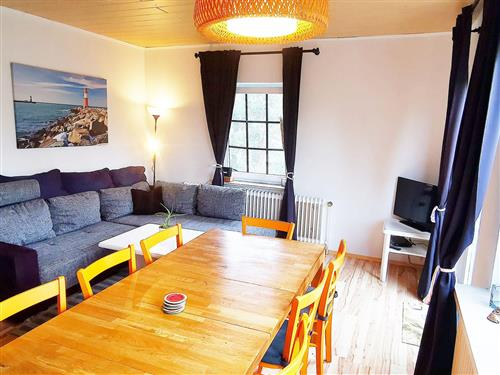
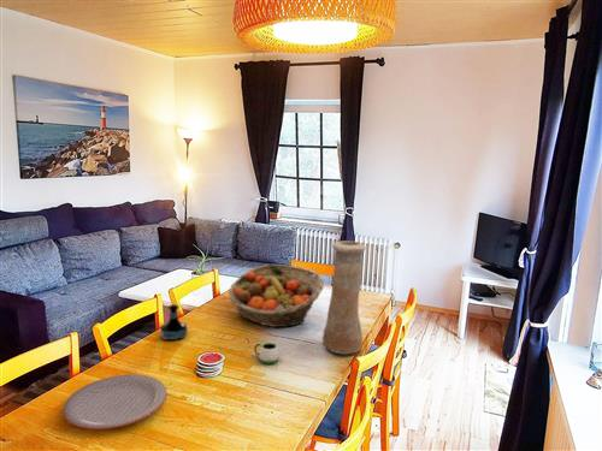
+ vase [321,239,366,355]
+ plate [61,374,169,431]
+ tequila bottle [159,303,189,342]
+ fruit basket [228,263,325,328]
+ mug [250,342,281,364]
